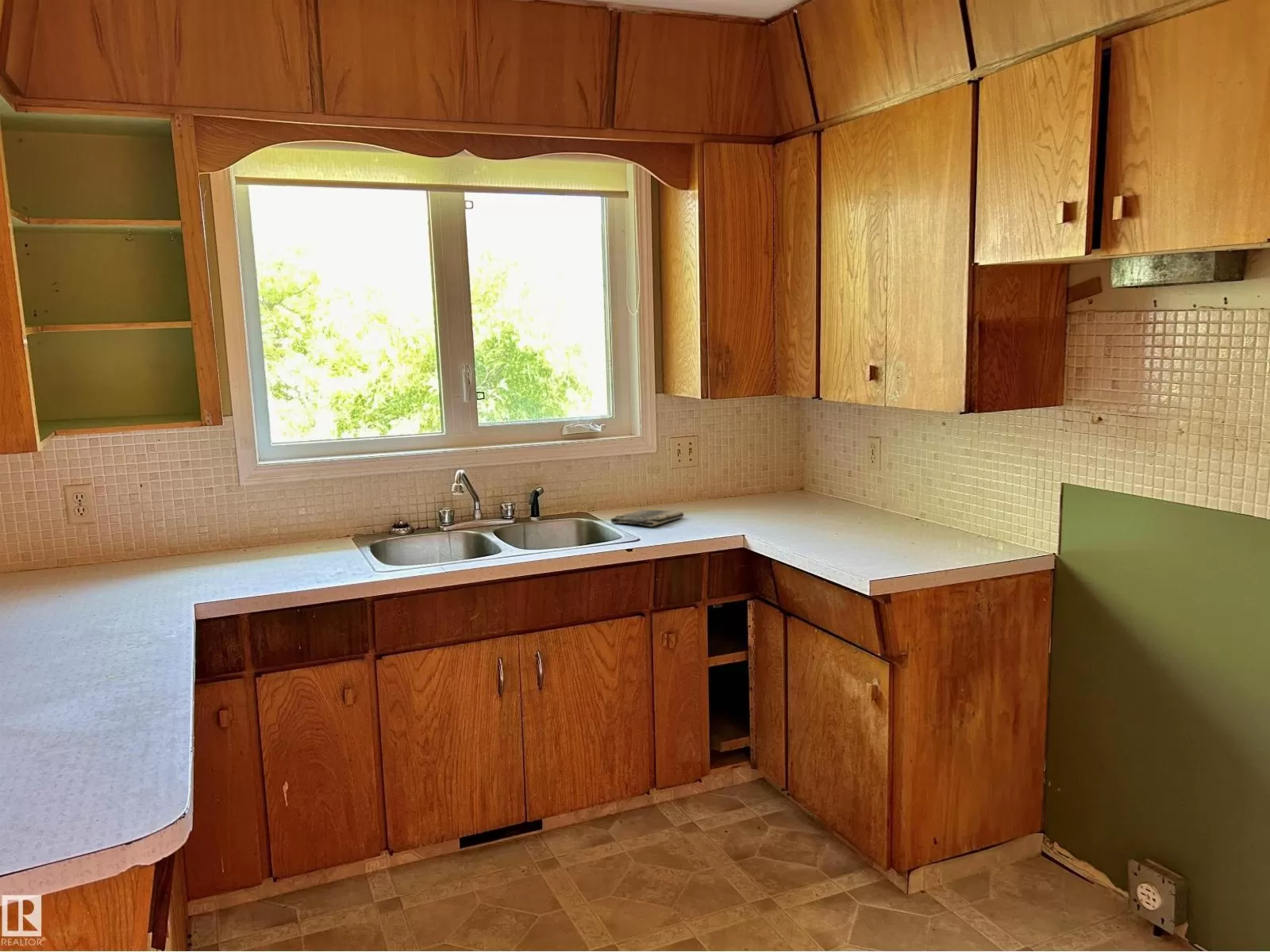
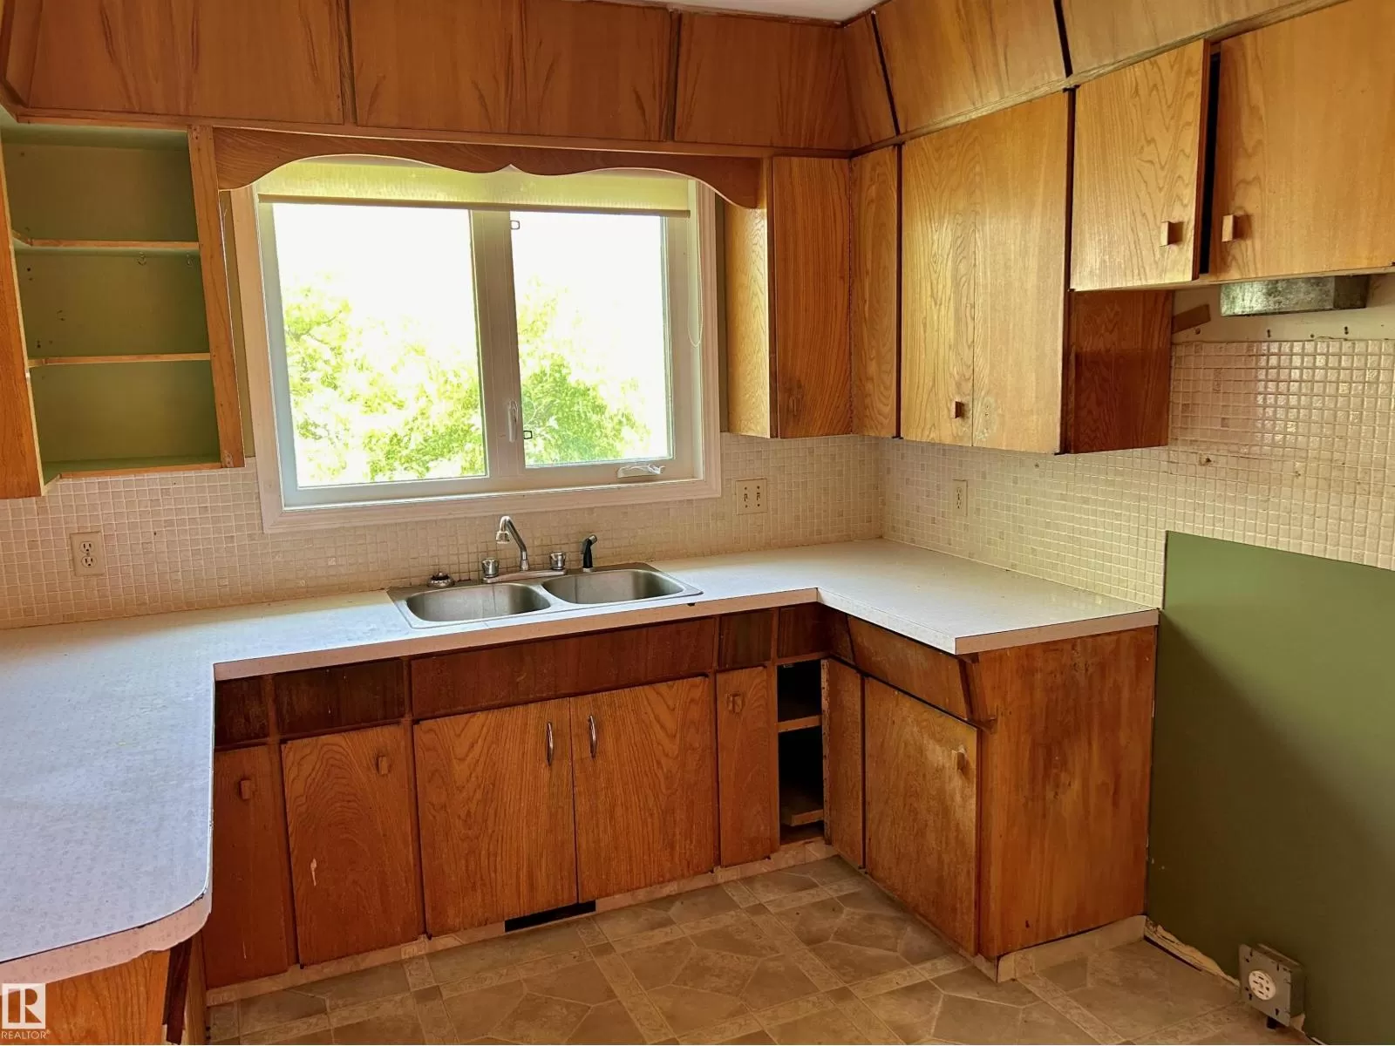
- dish towel [610,509,685,528]
